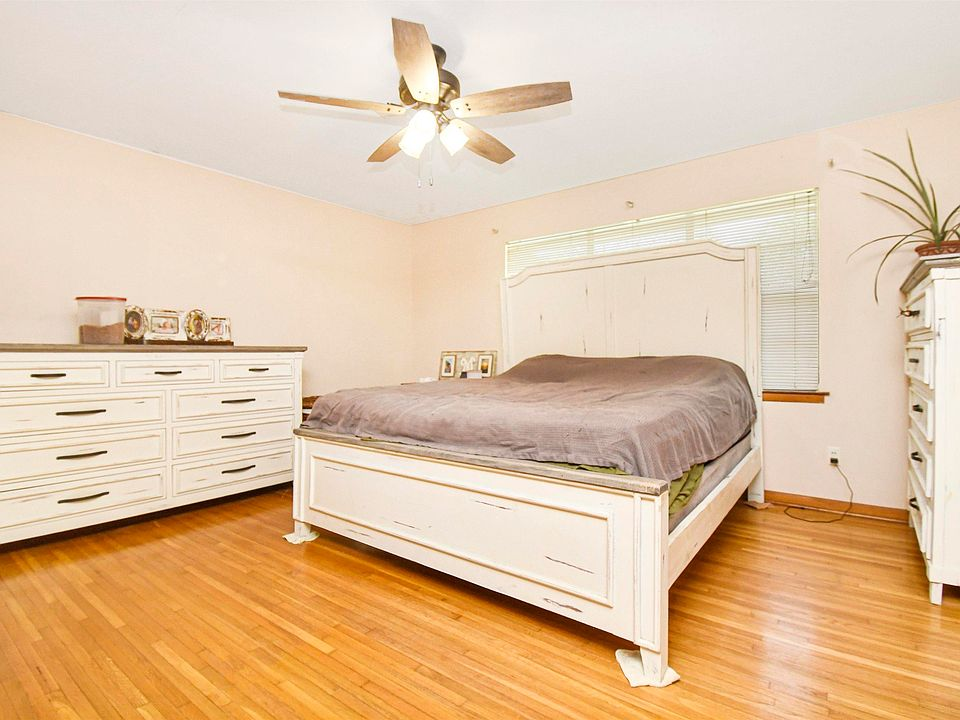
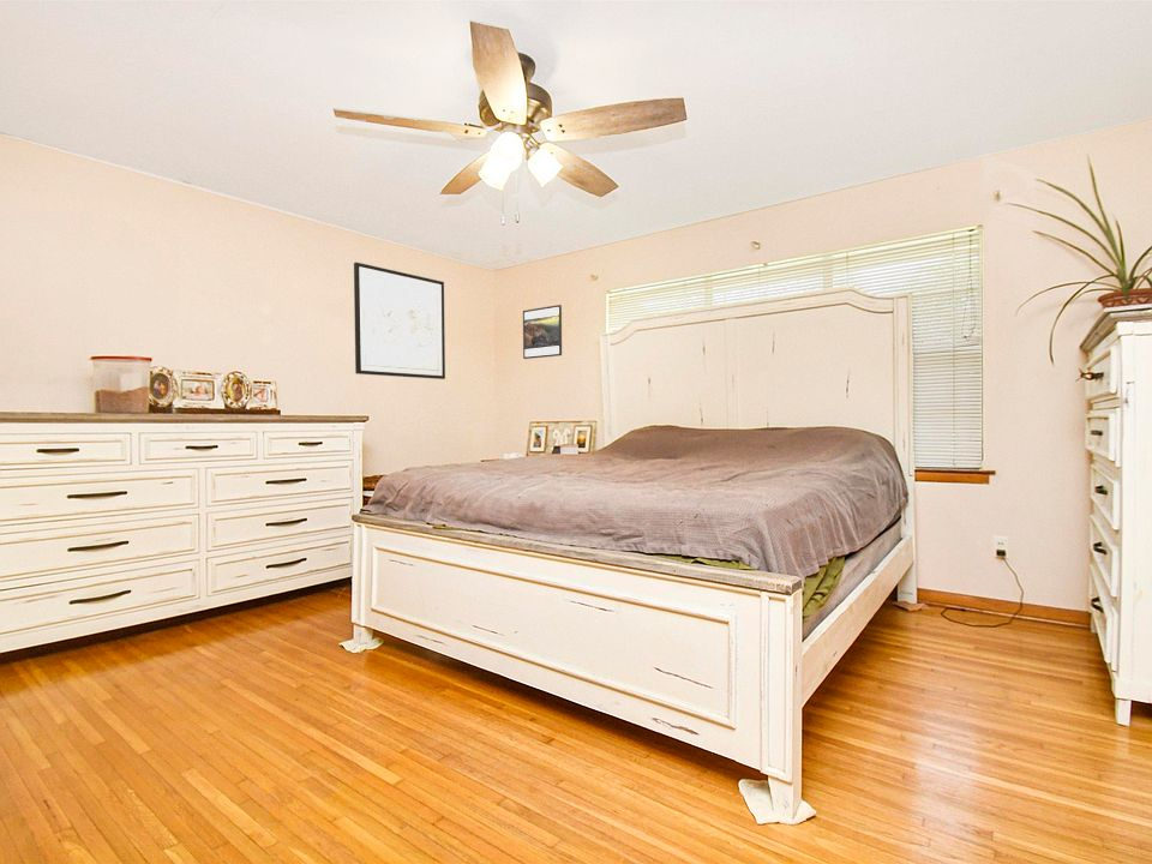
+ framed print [522,304,563,360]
+ wall art [353,262,446,380]
